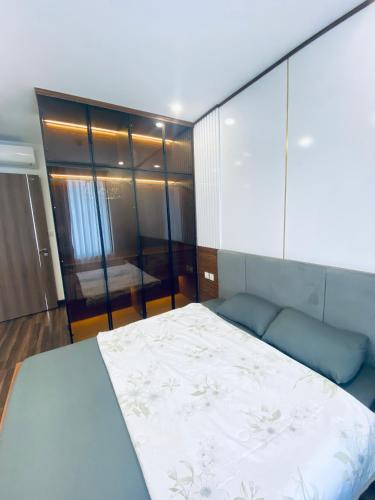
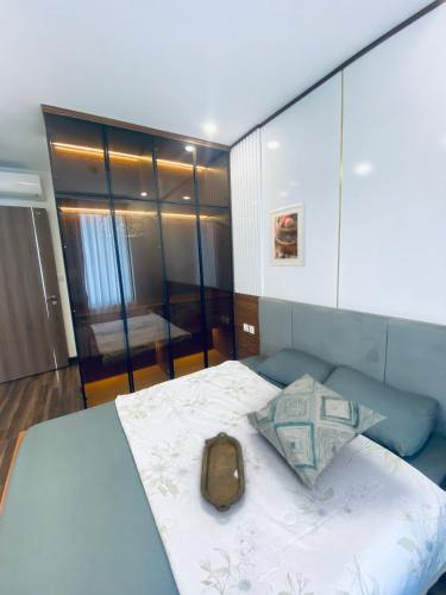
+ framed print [268,201,307,268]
+ serving tray [200,431,246,513]
+ decorative pillow [245,372,388,491]
